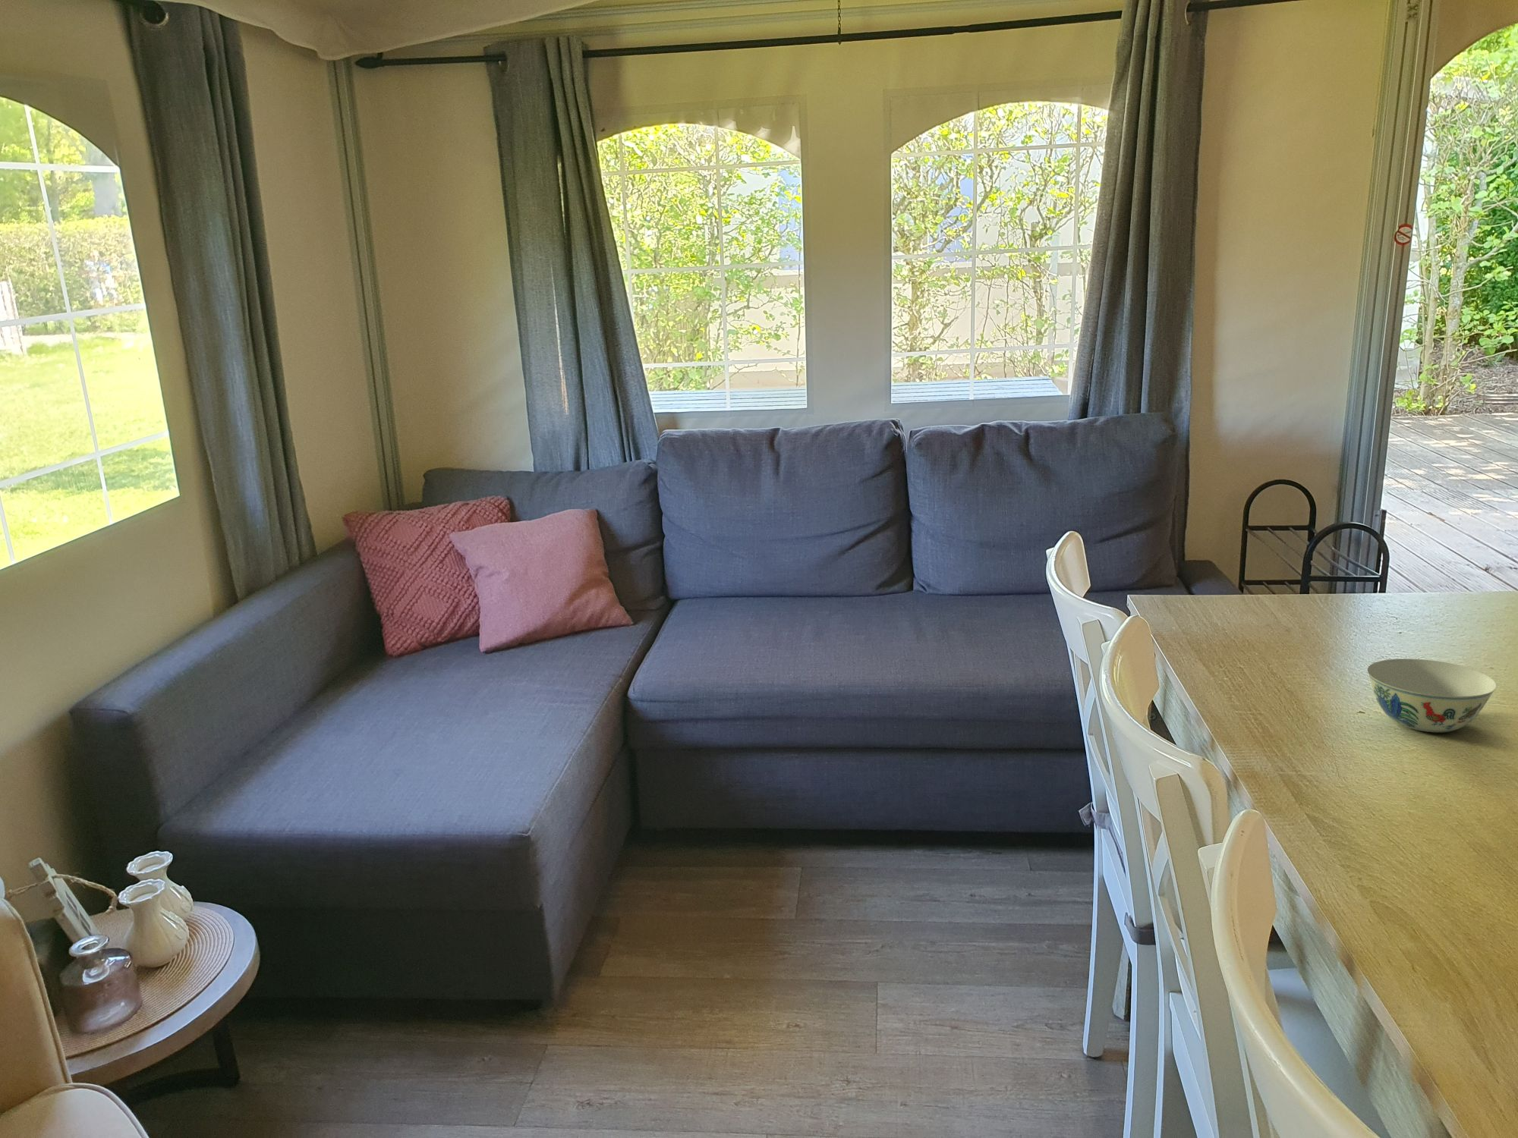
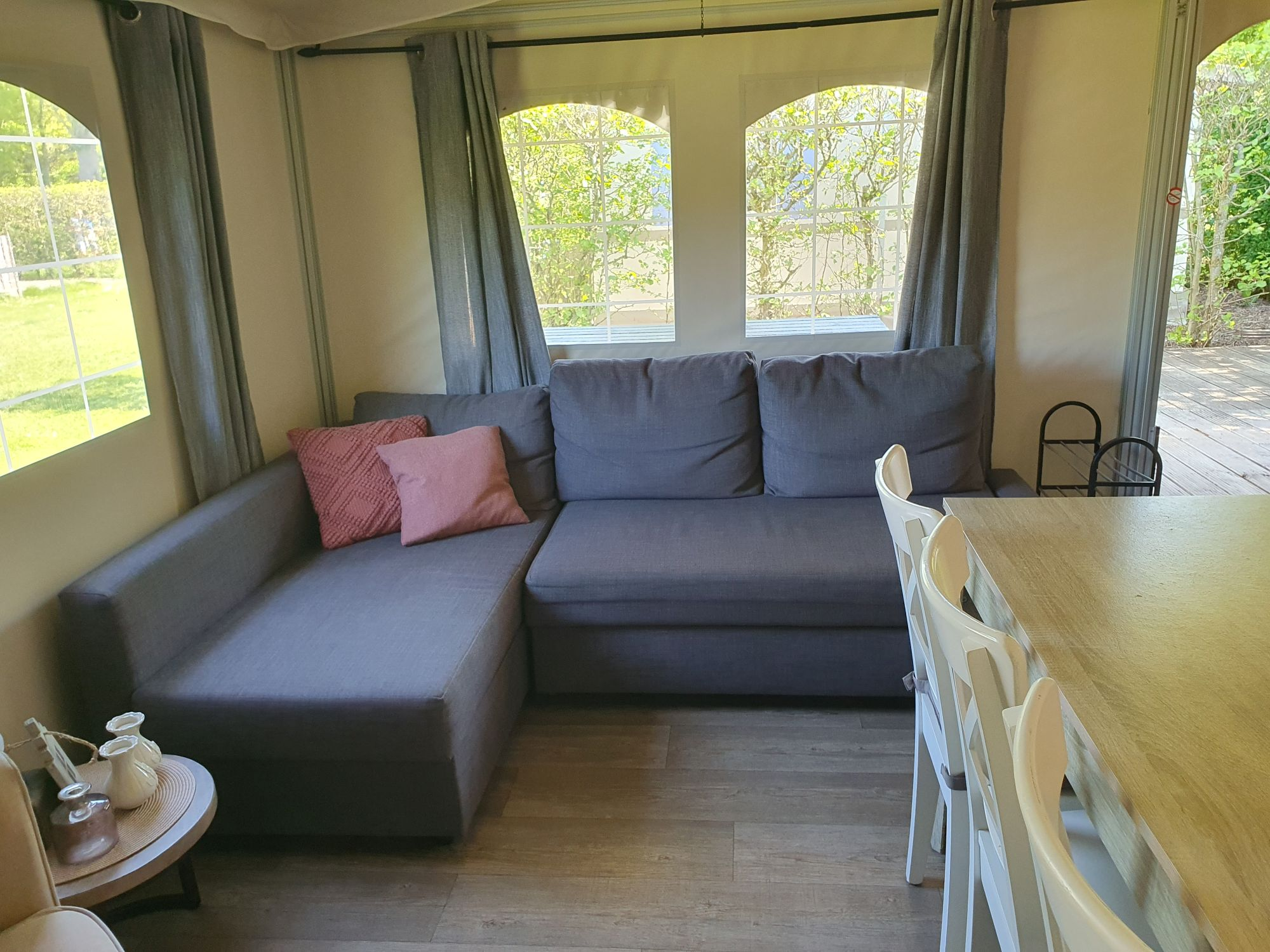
- chinaware [1367,657,1498,733]
